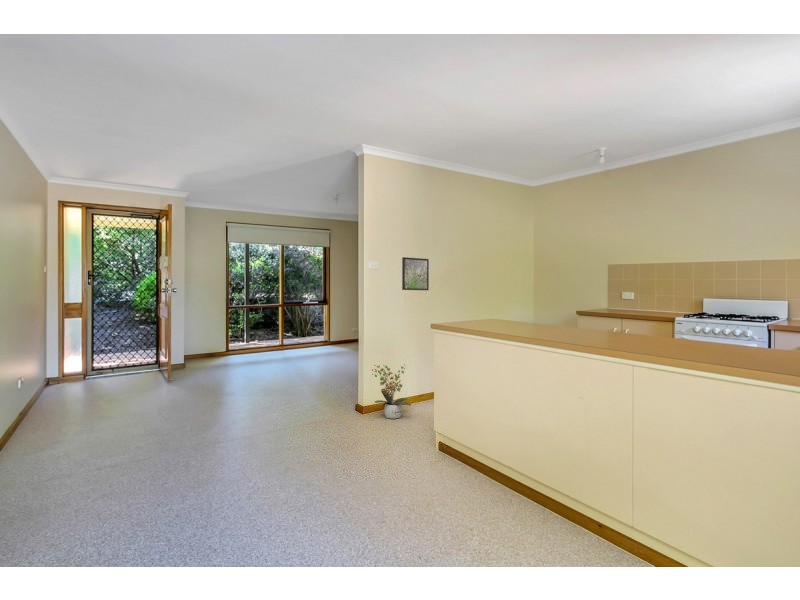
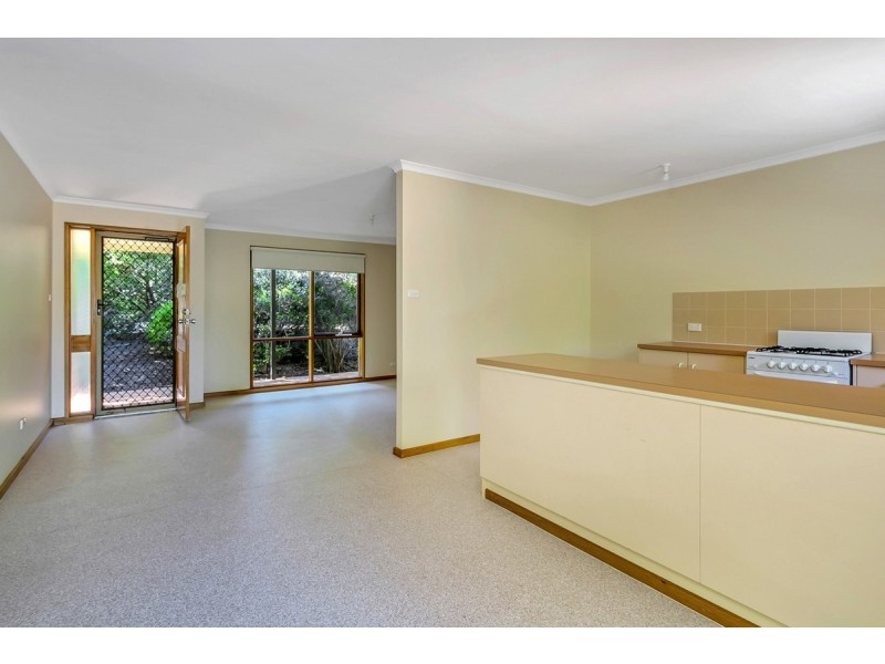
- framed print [401,256,430,291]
- potted plant [371,363,412,420]
